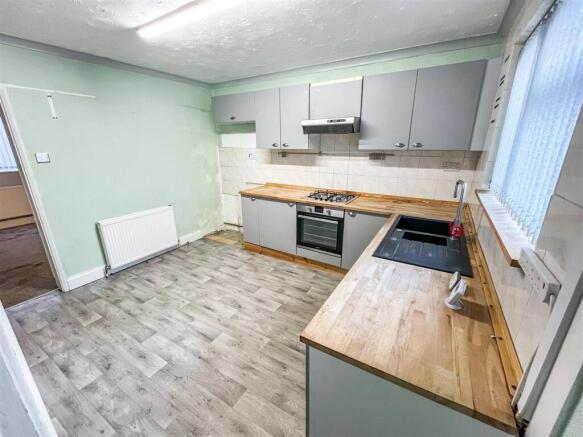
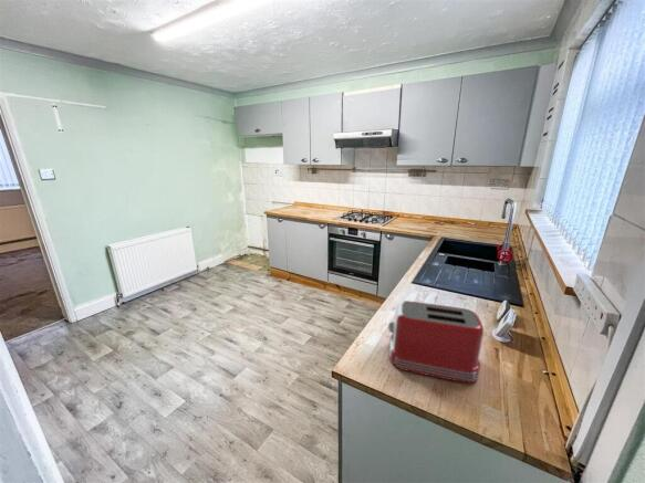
+ toaster [387,300,485,384]
